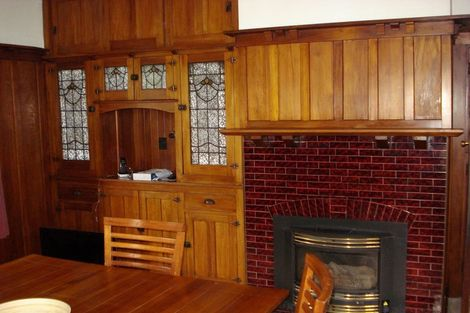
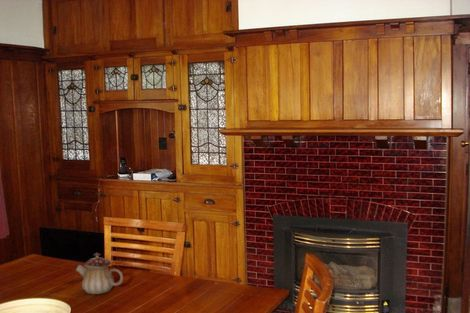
+ teapot [75,252,124,295]
